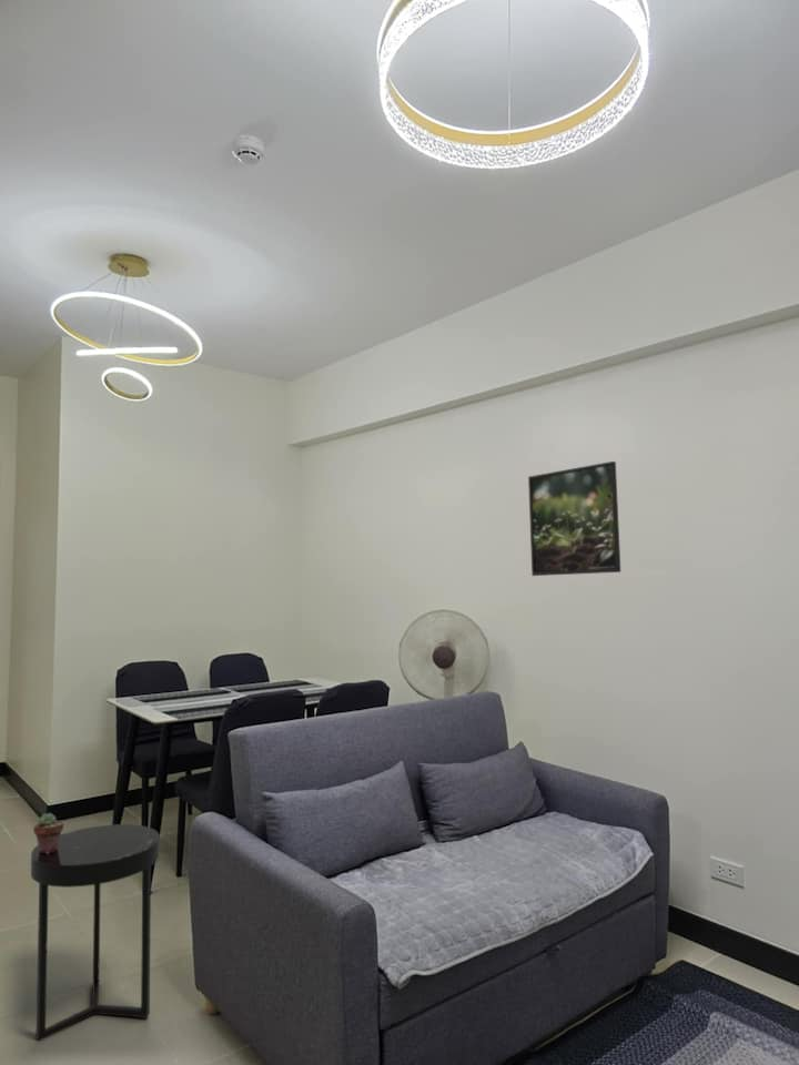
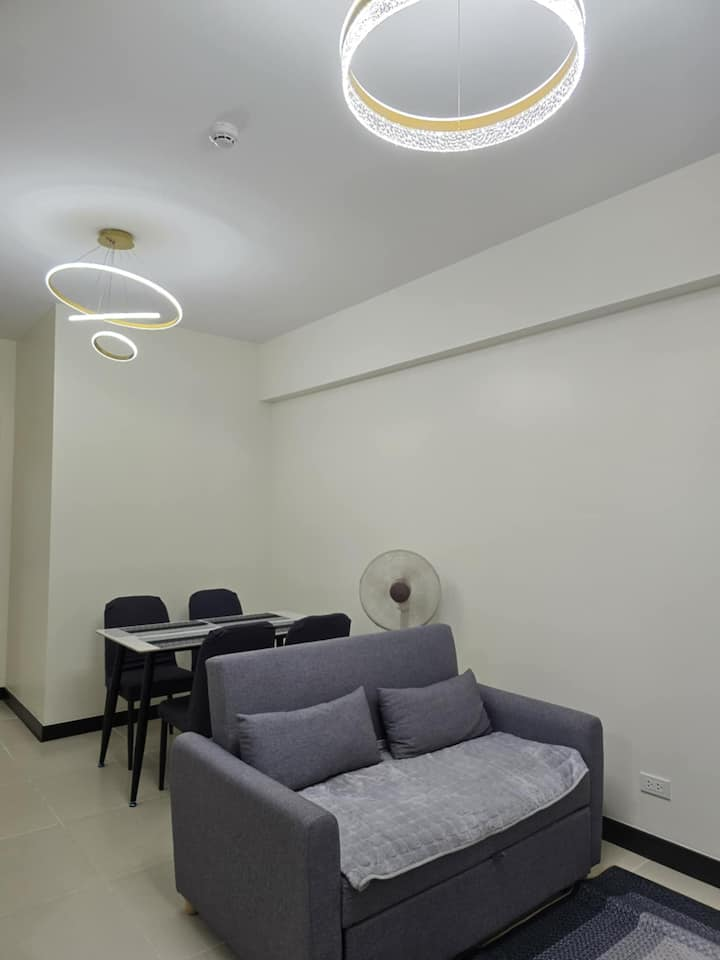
- potted succulent [32,812,64,853]
- side table [30,823,161,1042]
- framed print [527,460,621,577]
